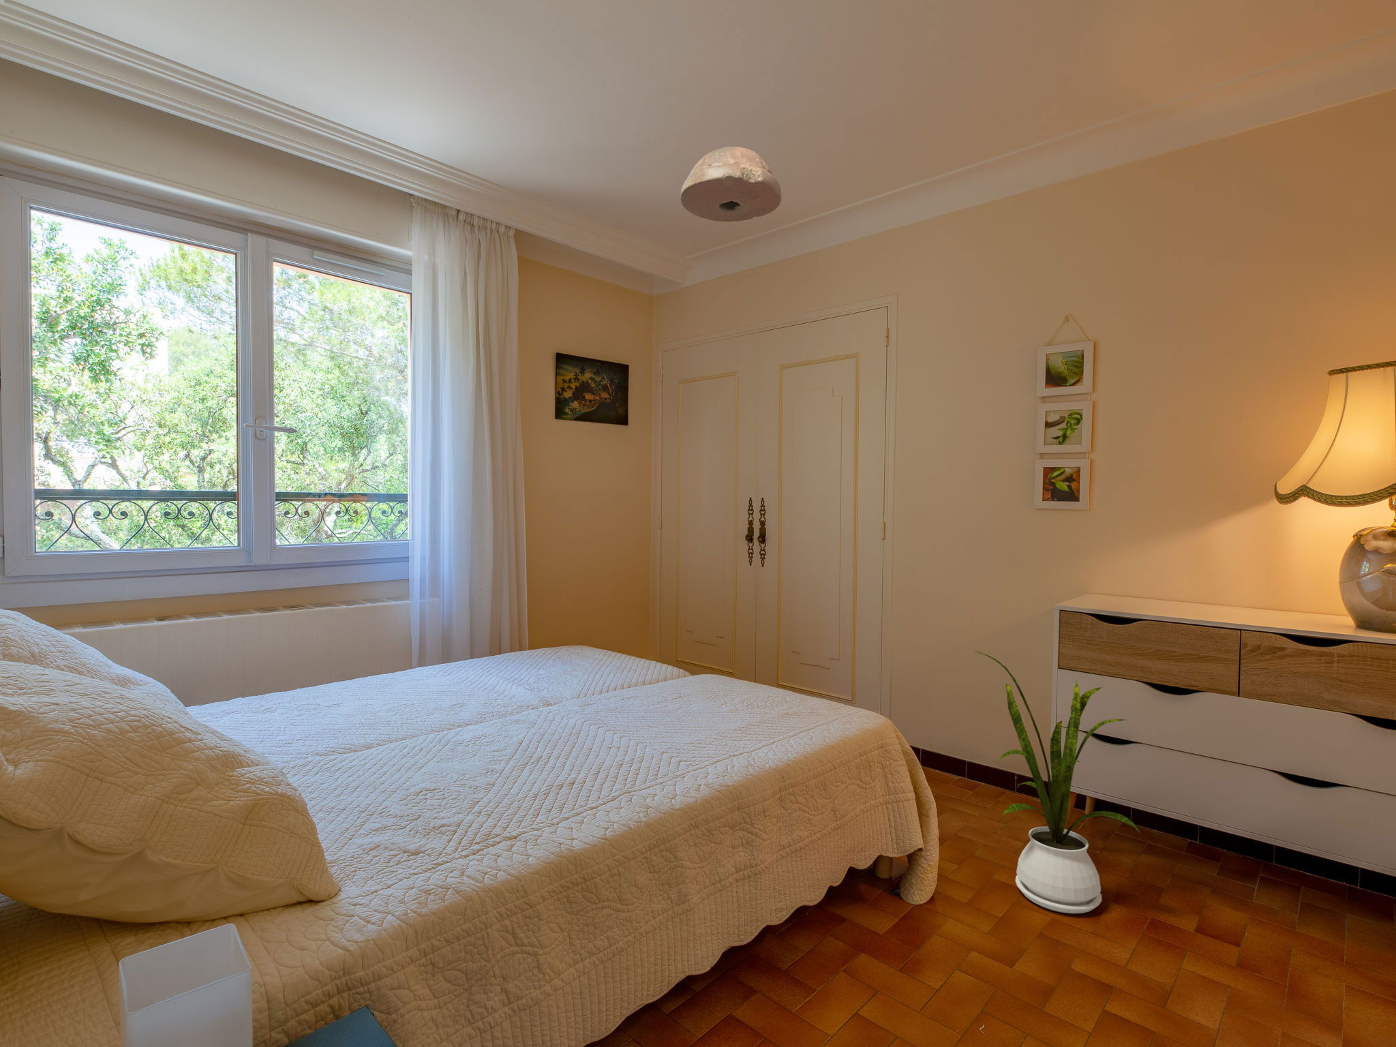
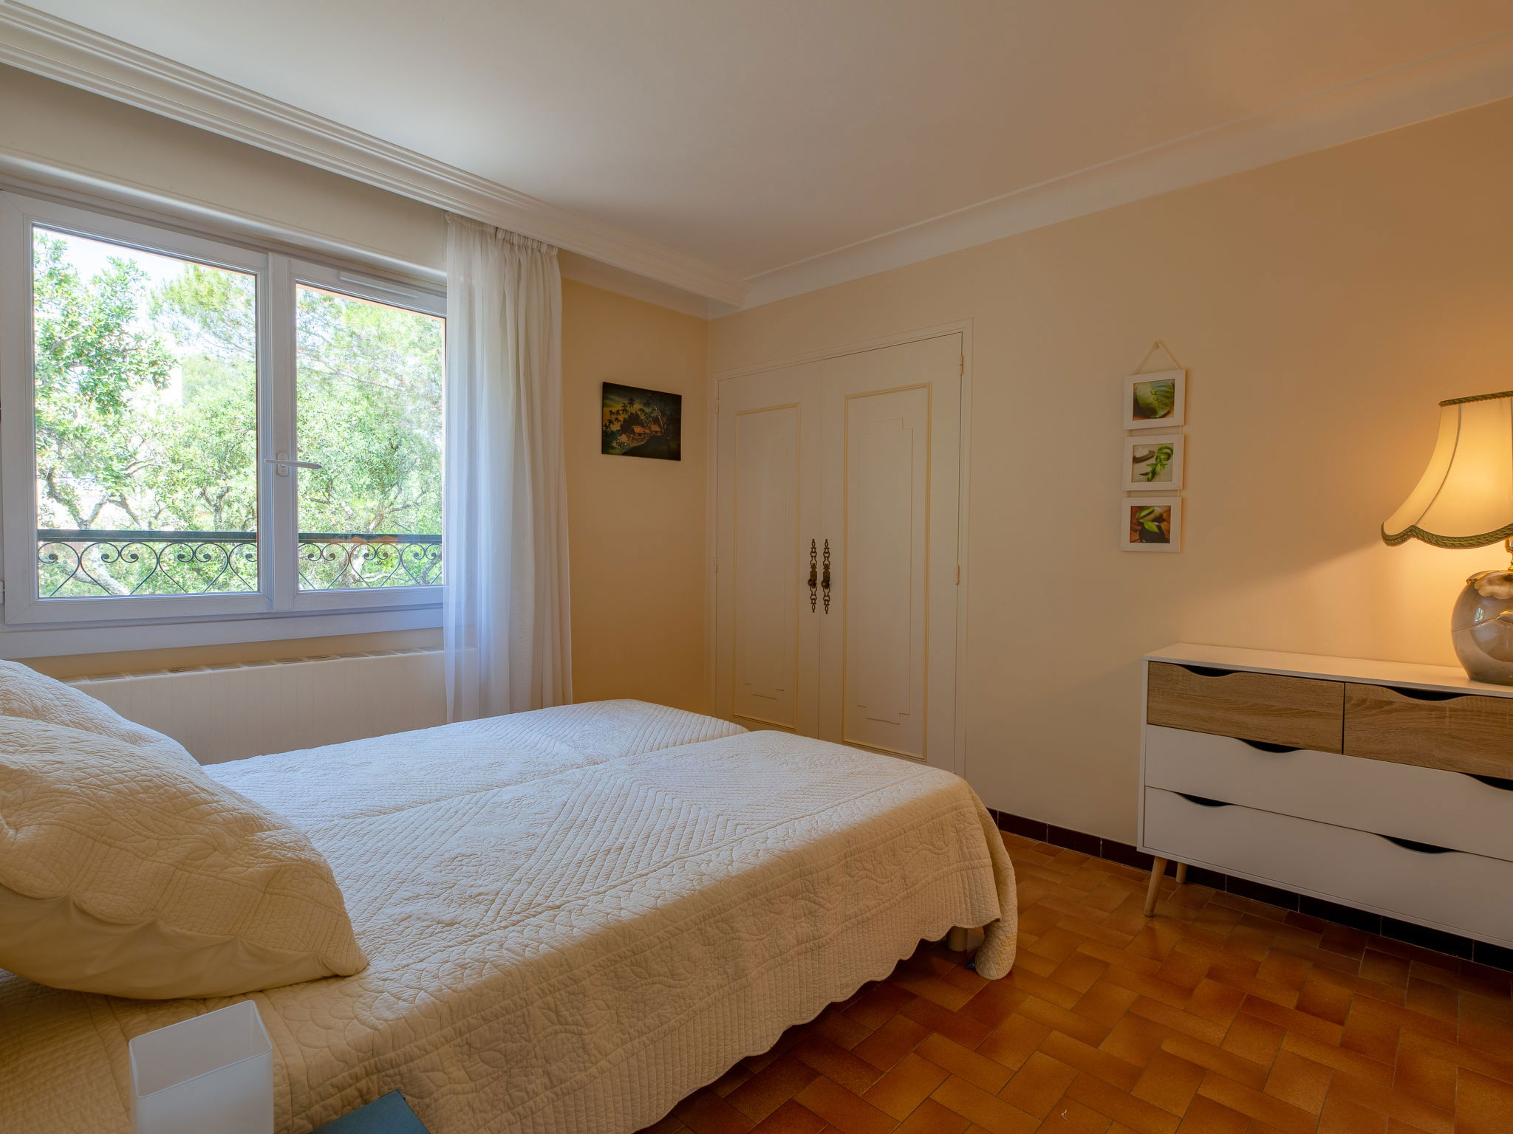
- house plant [975,650,1141,914]
- ceiling light [679,146,783,222]
